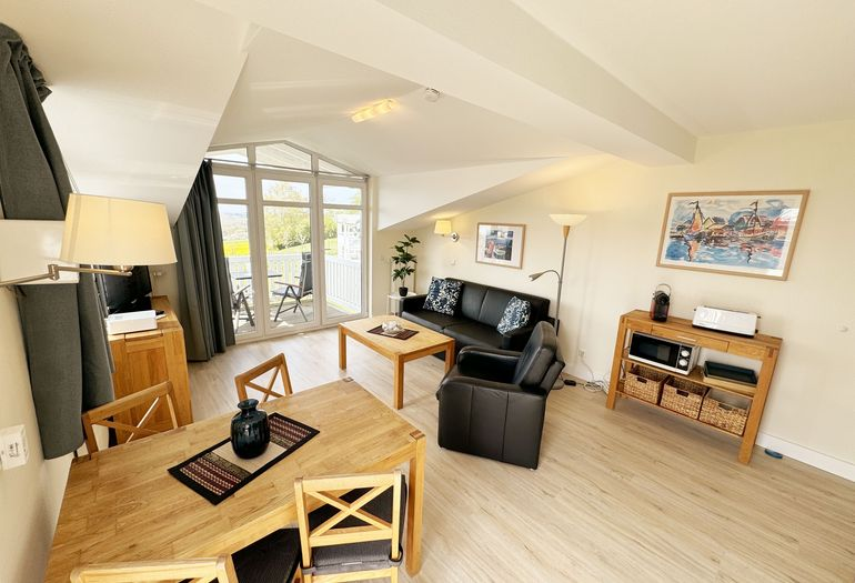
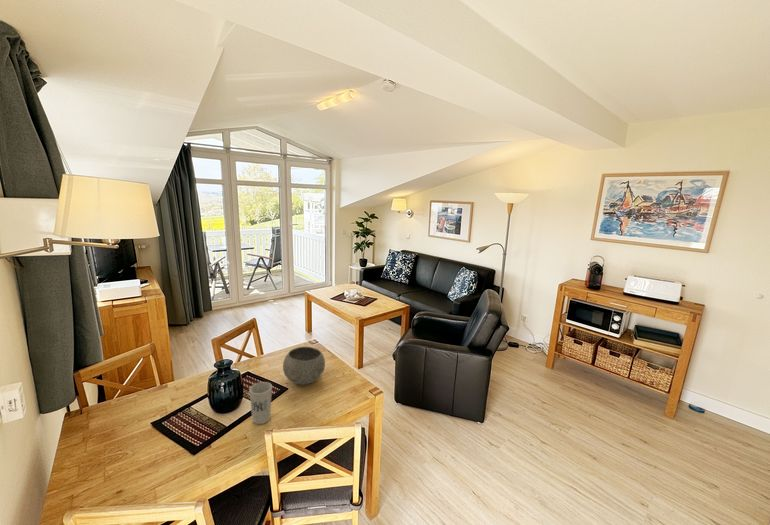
+ bowl [282,346,326,385]
+ cup [248,381,273,425]
